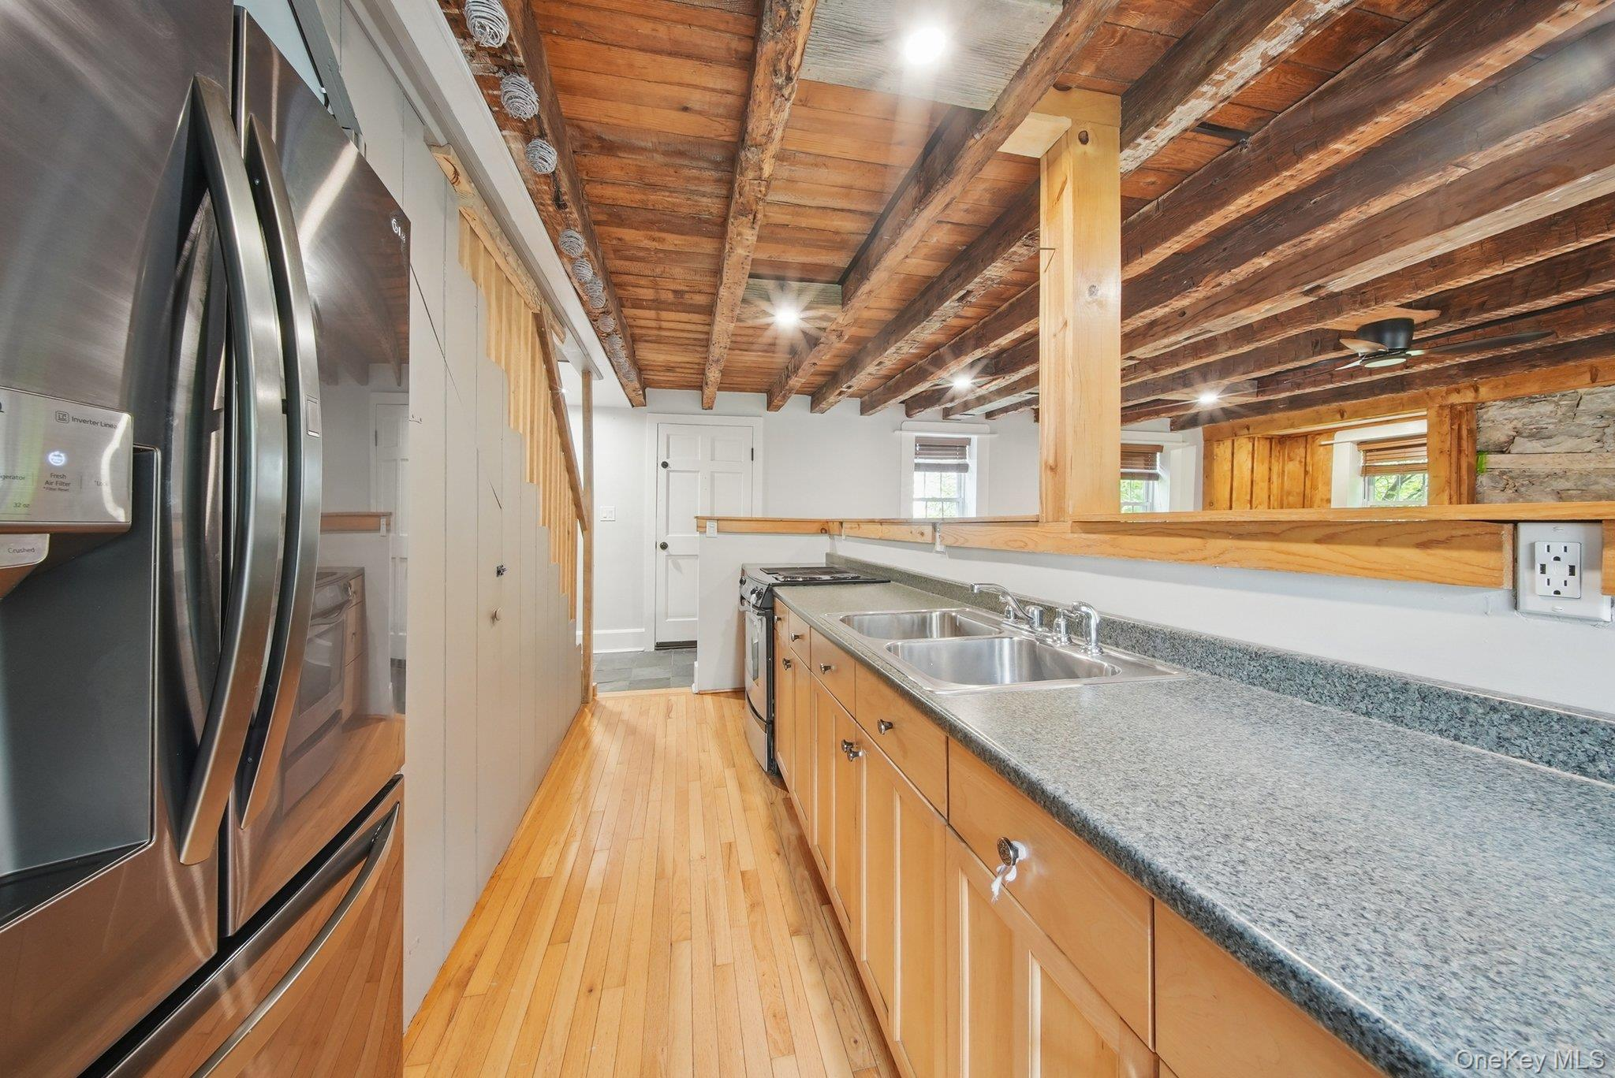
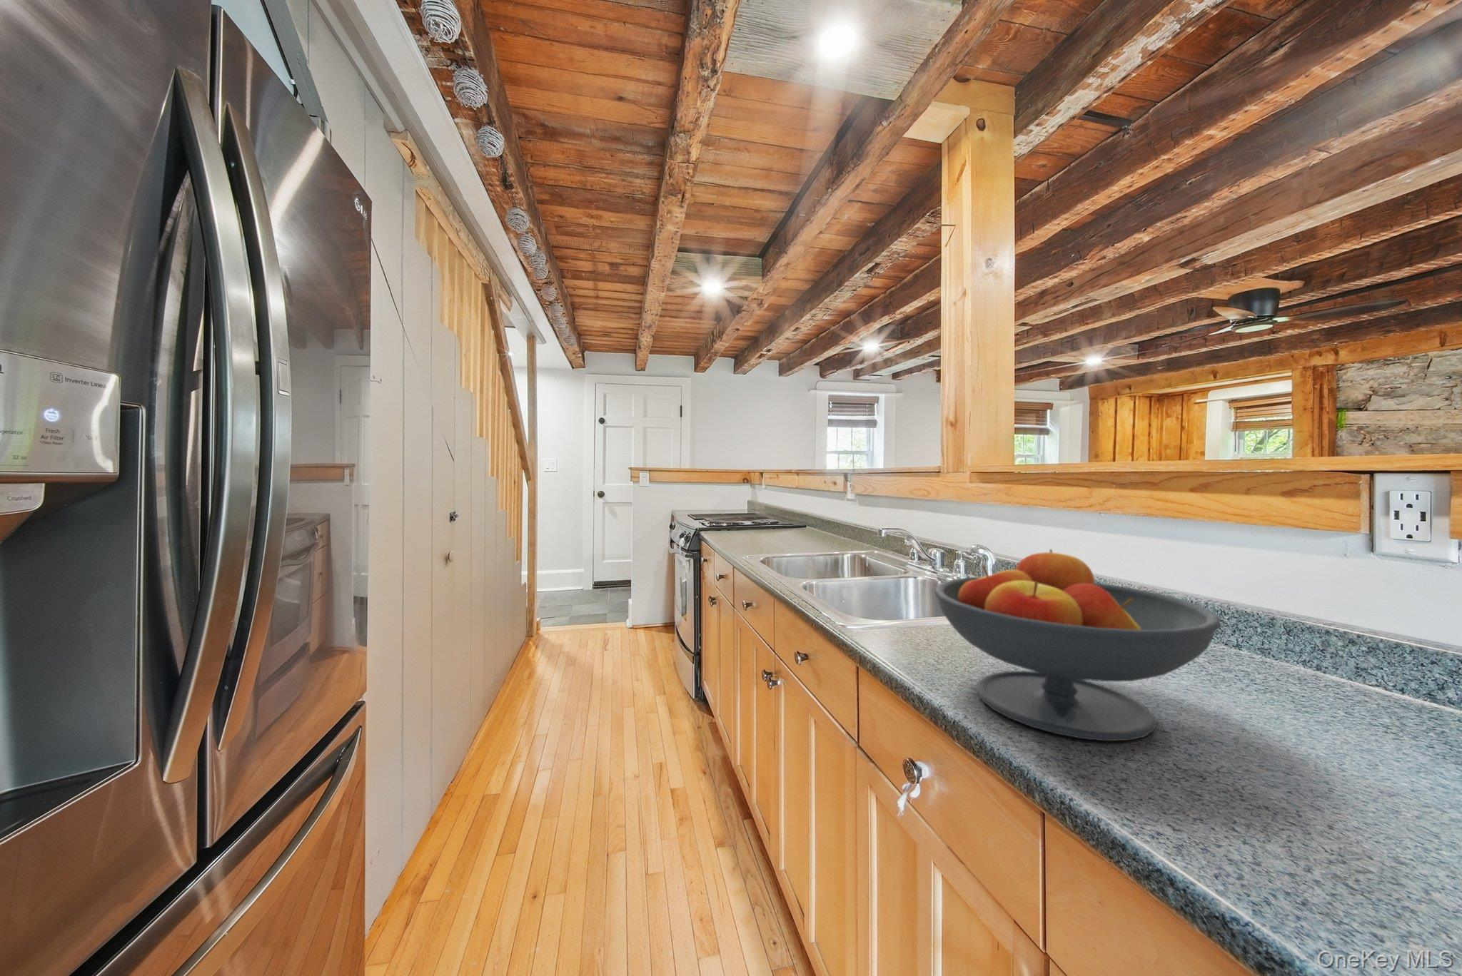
+ fruit bowl [934,549,1221,742]
